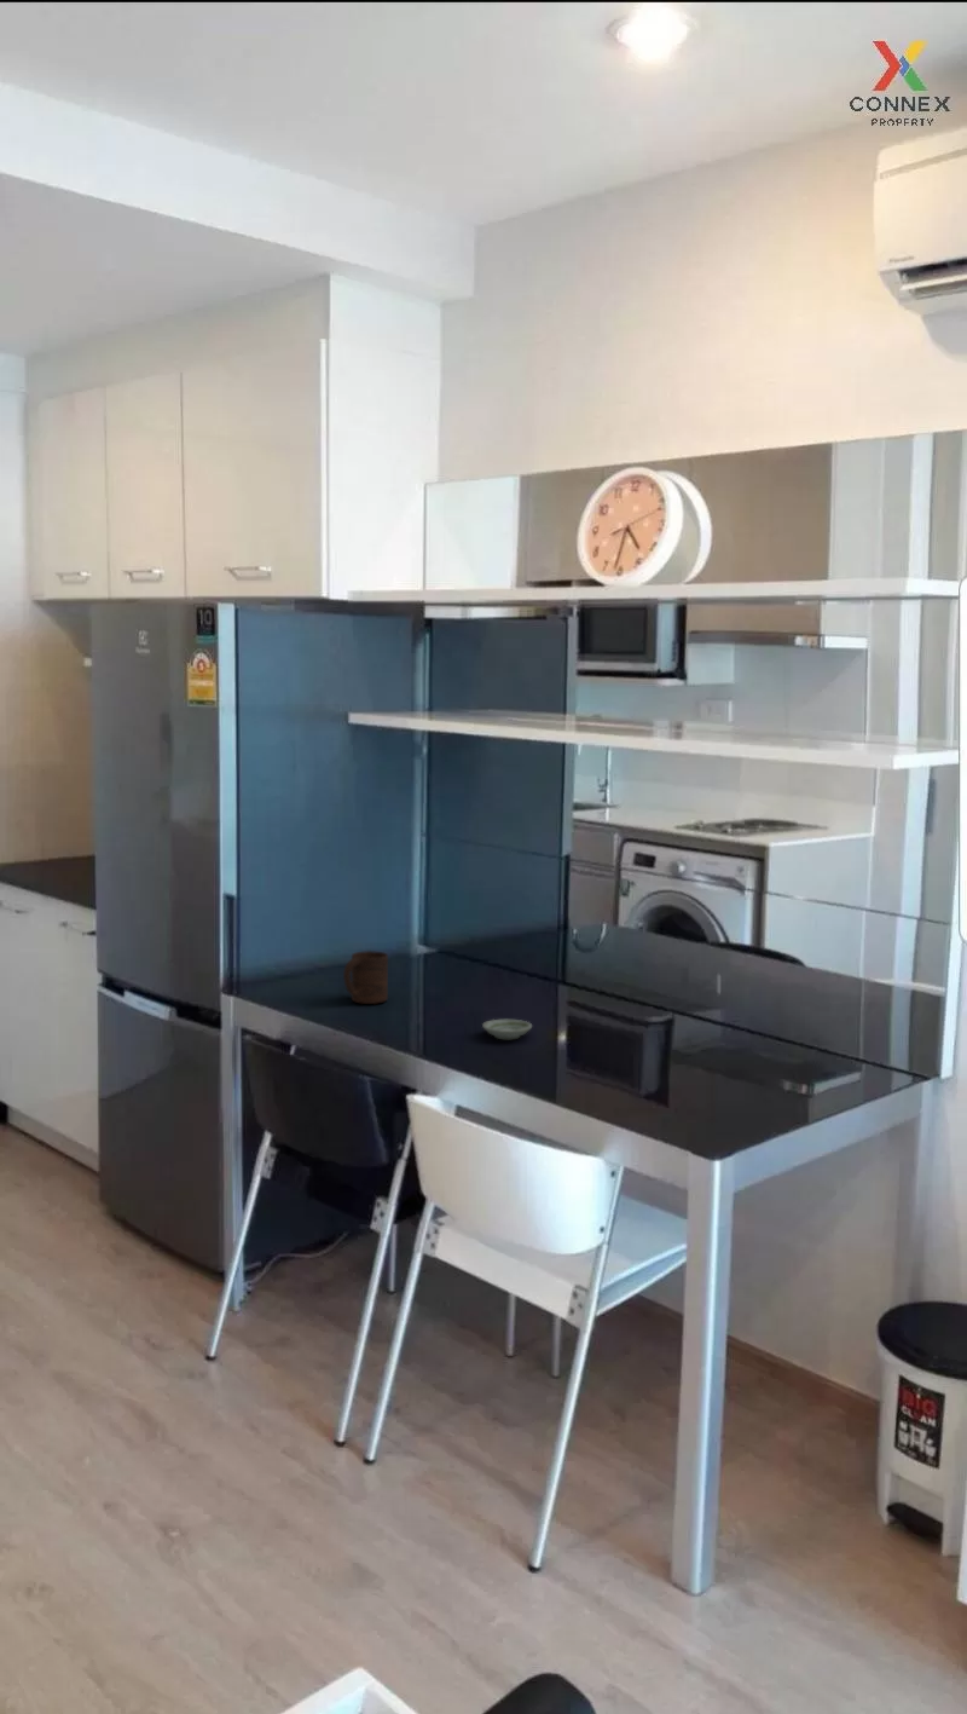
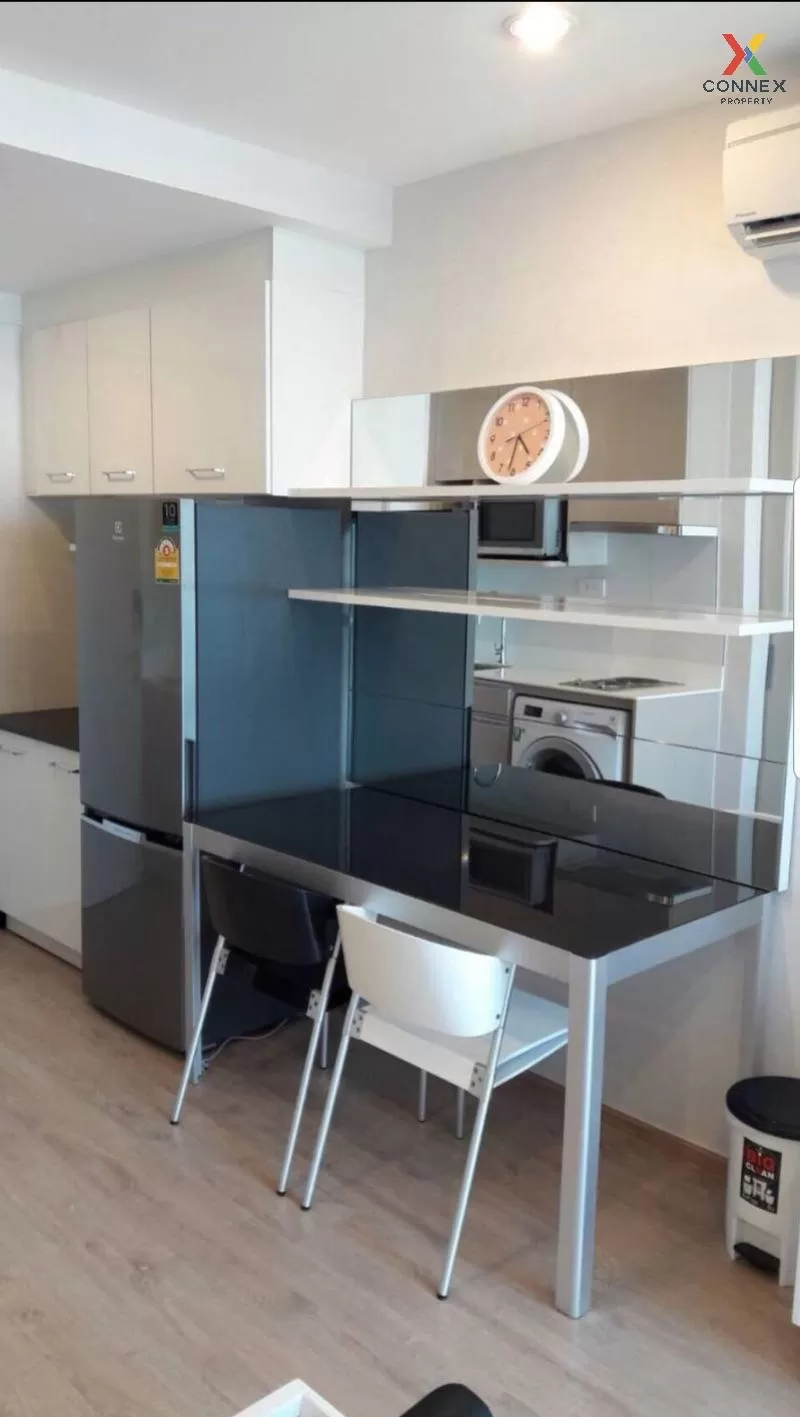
- saucer [481,1018,533,1040]
- cup [342,950,389,1005]
